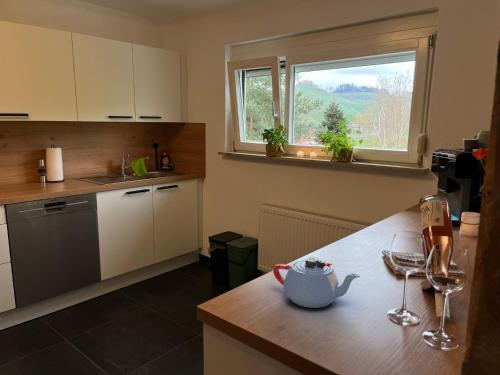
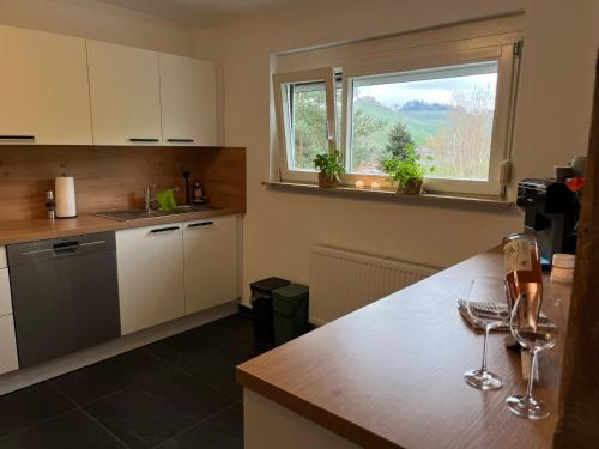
- teapot [272,256,361,309]
